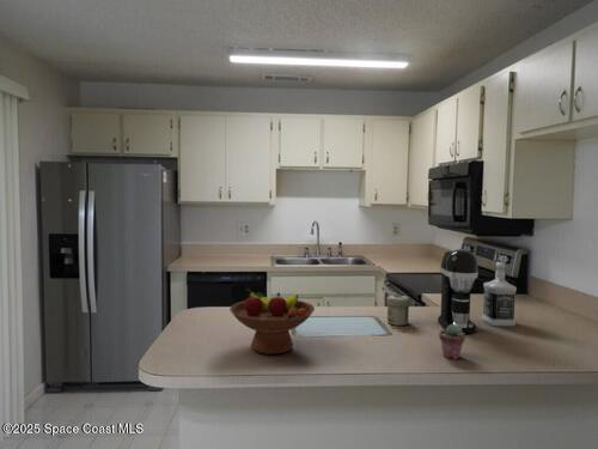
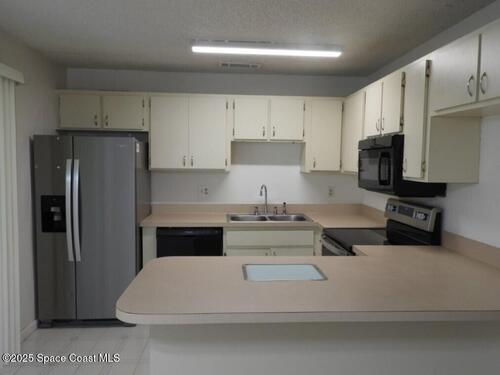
- fruit bowl [228,287,316,356]
- jar [385,293,411,327]
- potted succulent [438,324,466,360]
- bottle [481,261,518,327]
- coffee maker [437,248,480,335]
